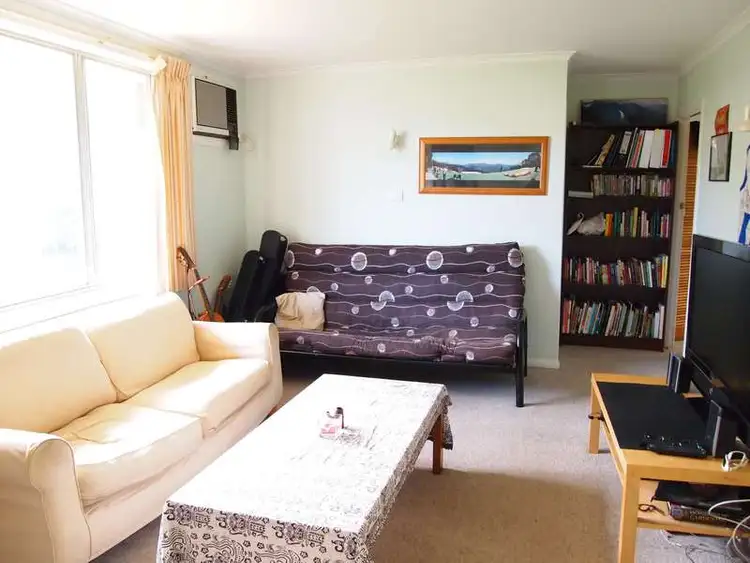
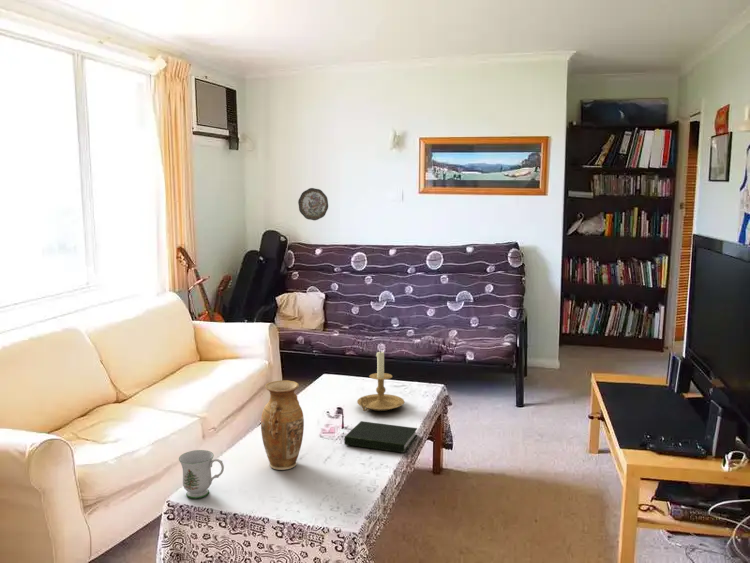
+ vase [260,379,305,471]
+ book [344,420,418,454]
+ mug [178,449,225,500]
+ decorative plate [297,187,329,221]
+ candle holder [356,349,405,412]
